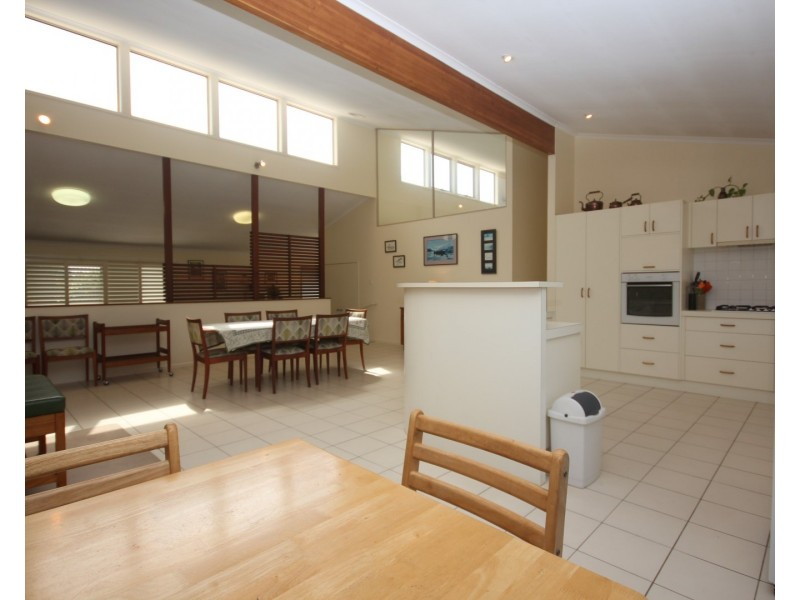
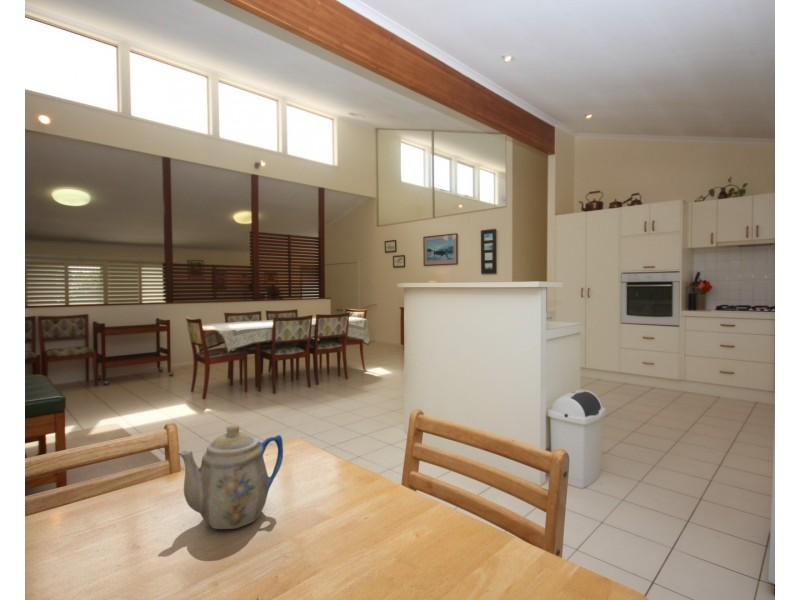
+ teapot [177,423,284,530]
